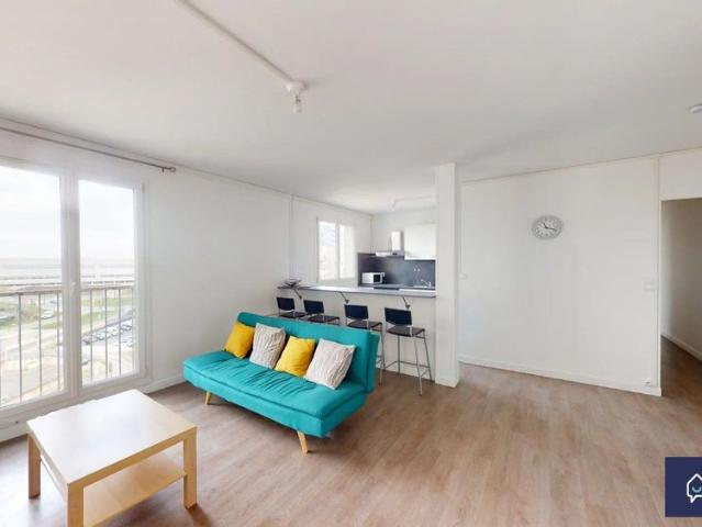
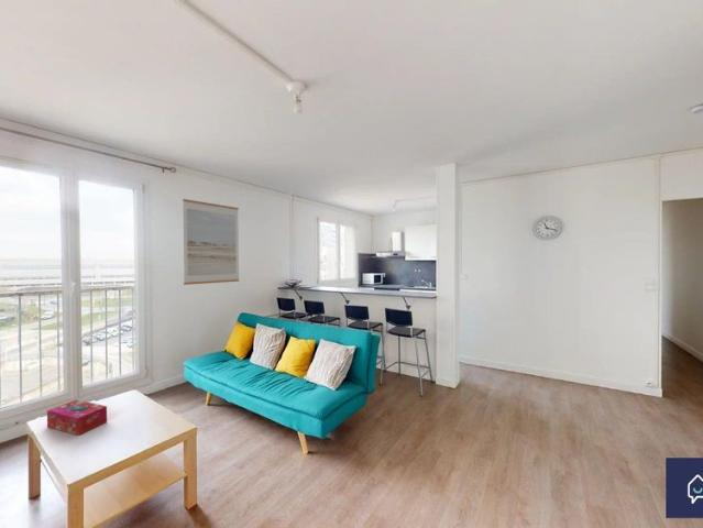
+ tissue box [46,398,108,437]
+ wall art [182,198,240,286]
